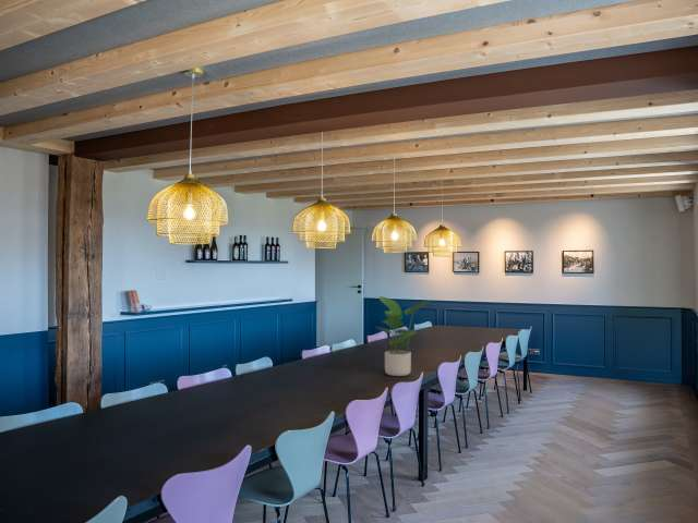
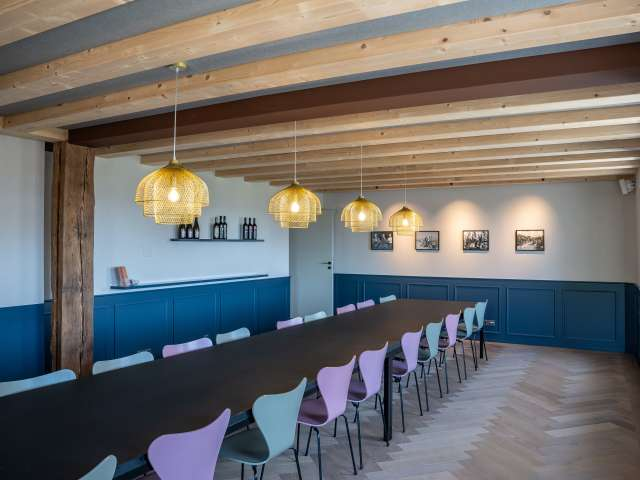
- potted plant [375,295,432,377]
